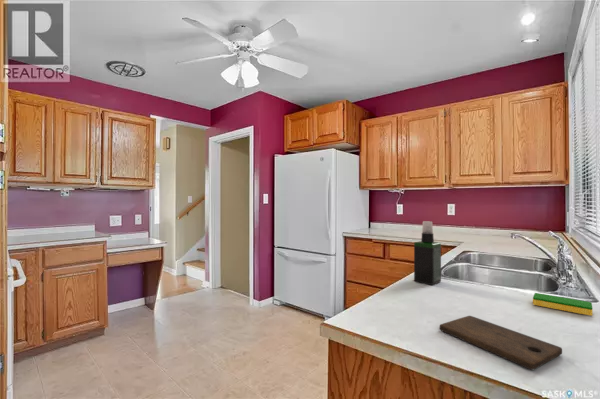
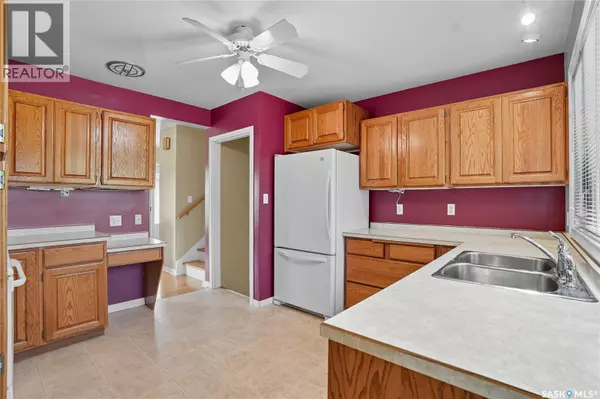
- spray bottle [413,220,442,286]
- cutting board [439,315,563,371]
- dish sponge [532,292,594,317]
